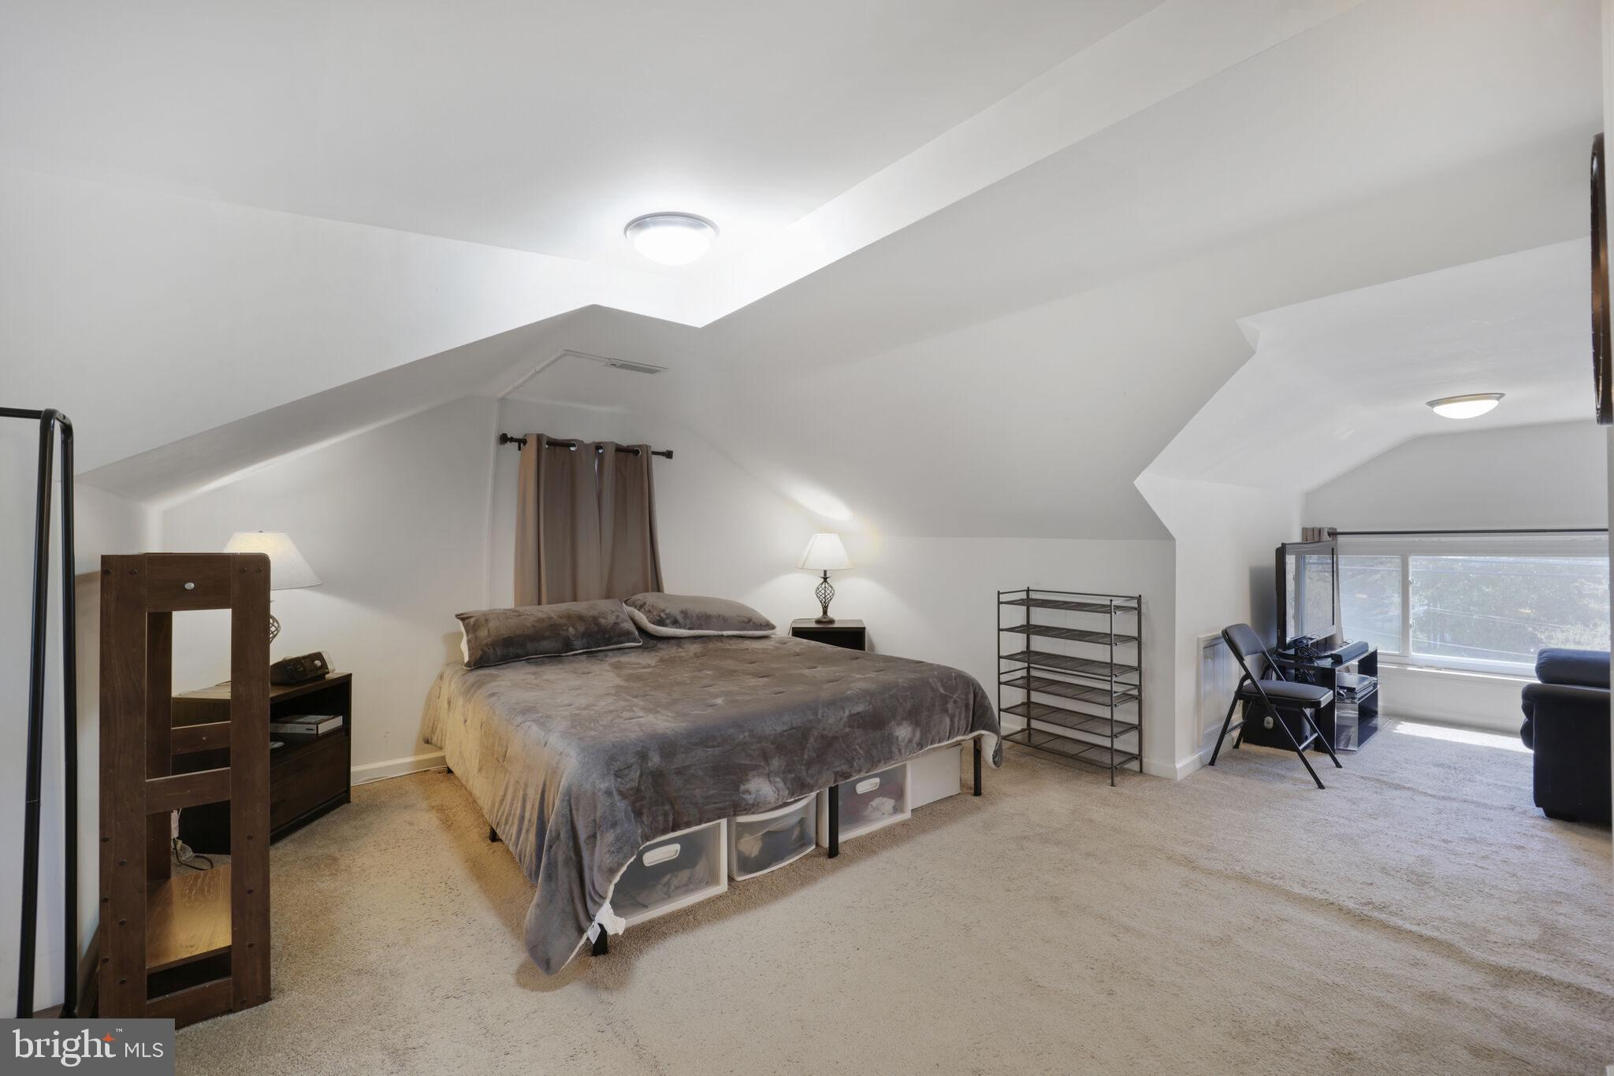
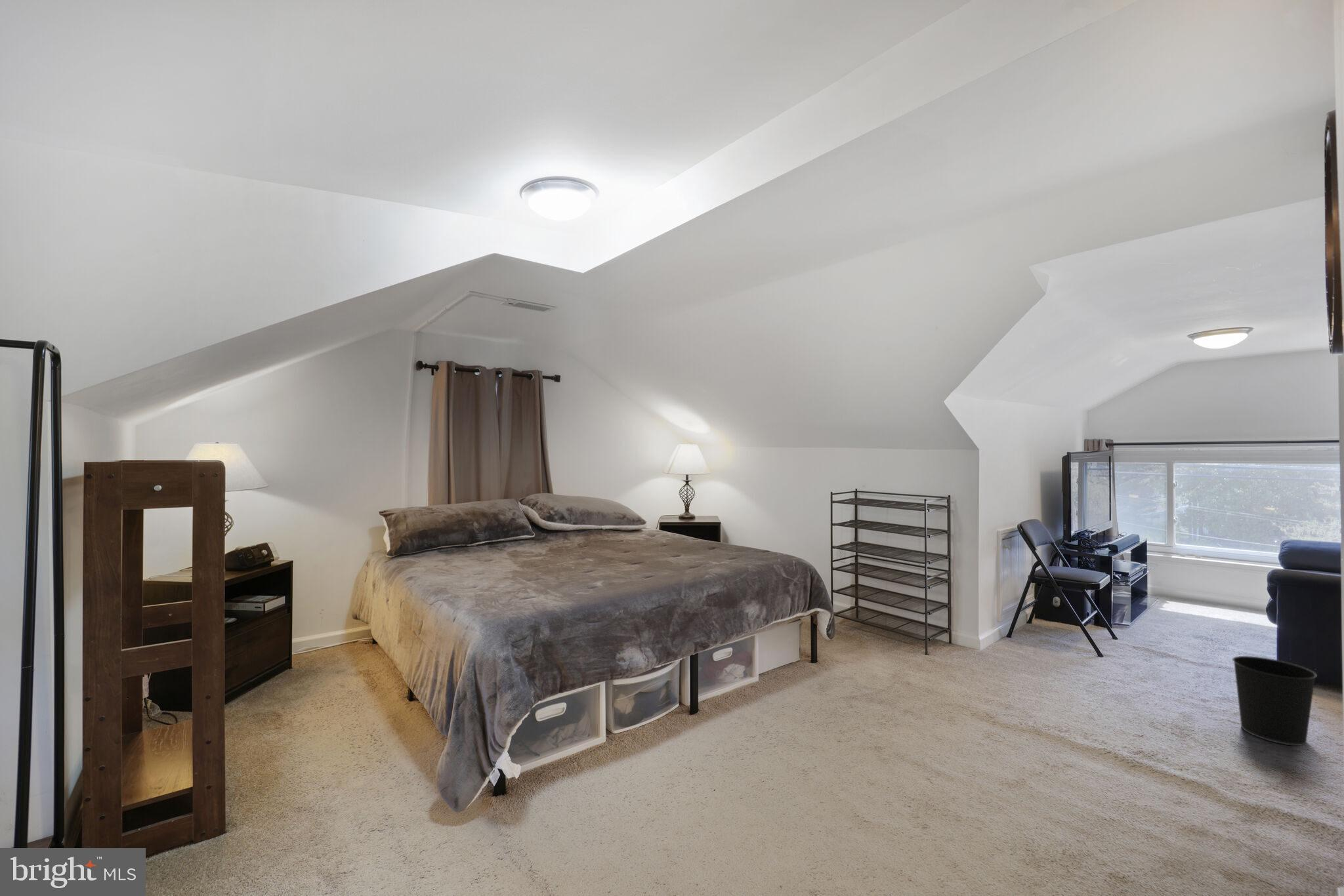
+ wastebasket [1232,655,1318,746]
